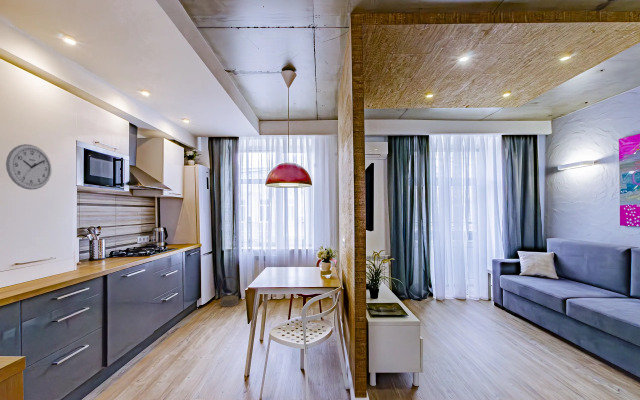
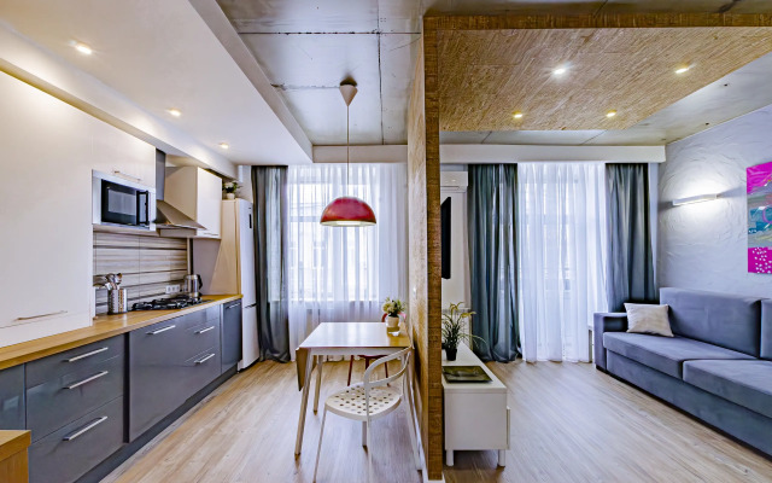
- basket [220,276,240,308]
- wall clock [5,143,53,191]
